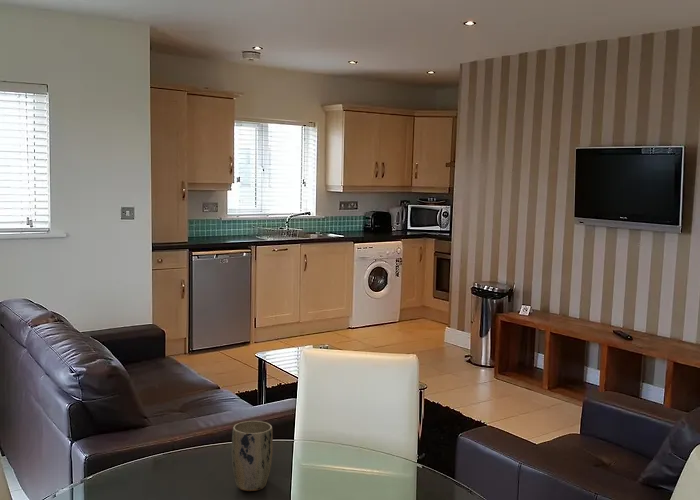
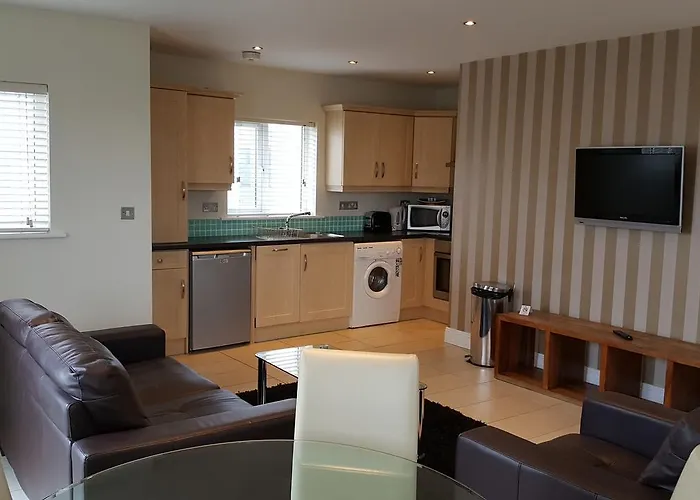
- plant pot [231,420,274,492]
